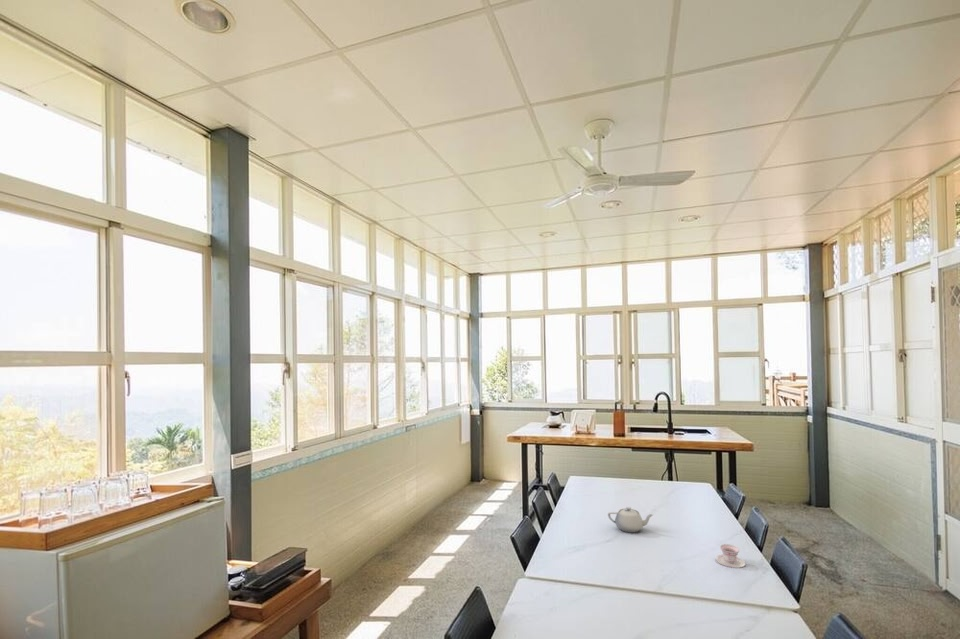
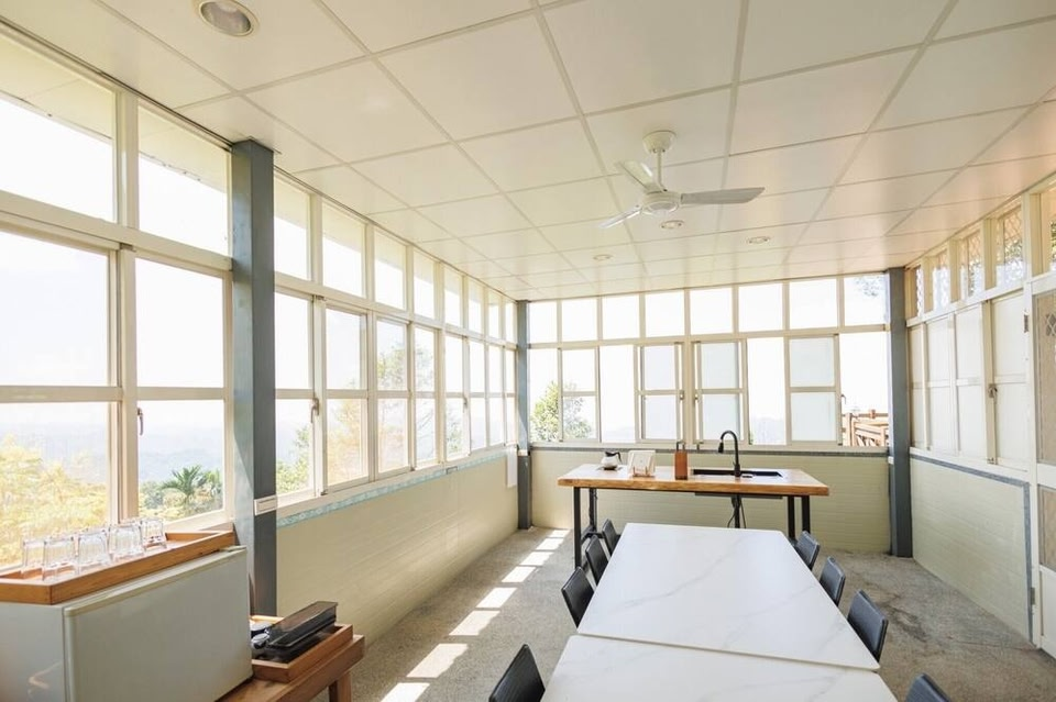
- teapot [607,506,654,534]
- teacup [715,543,747,569]
